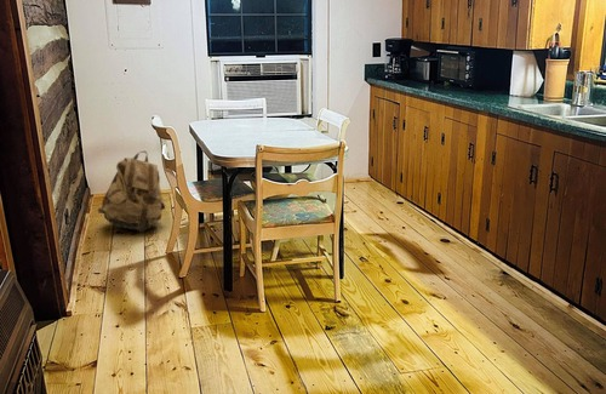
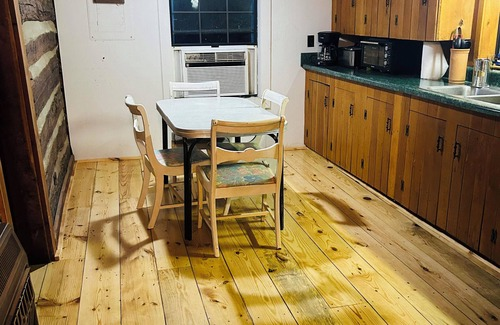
- backpack [97,150,166,233]
